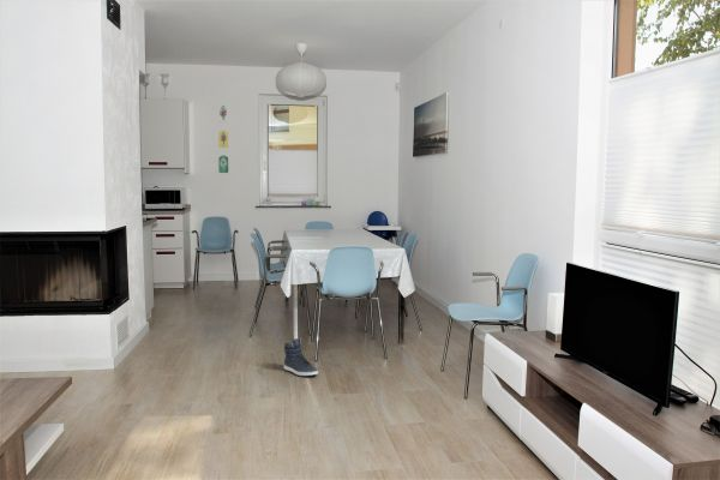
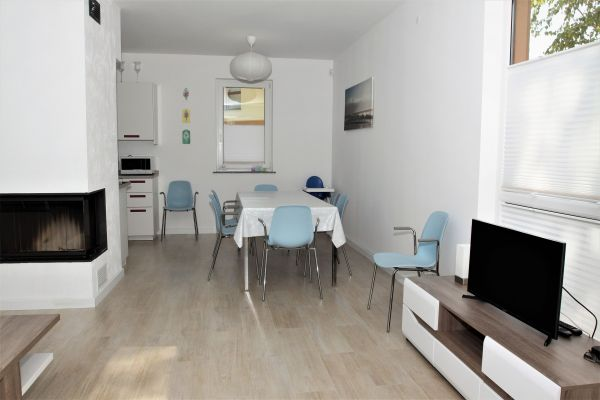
- sneaker [283,337,319,377]
